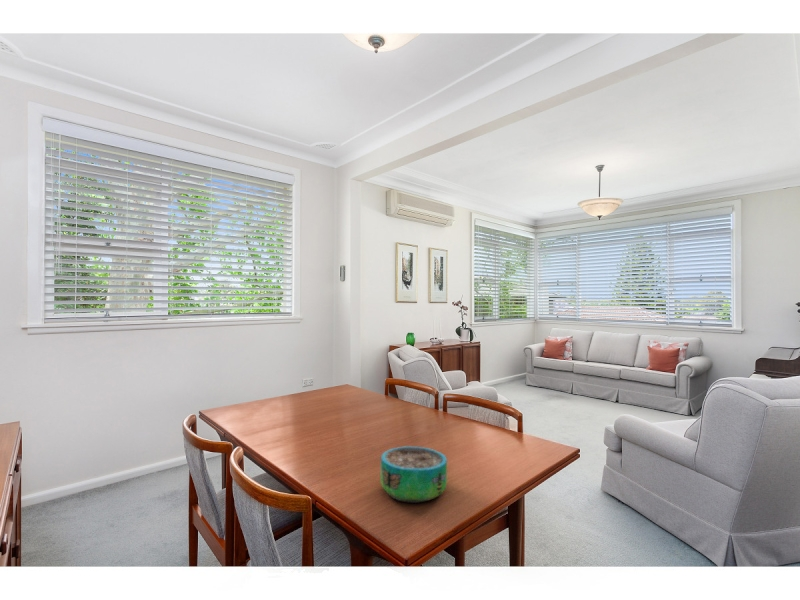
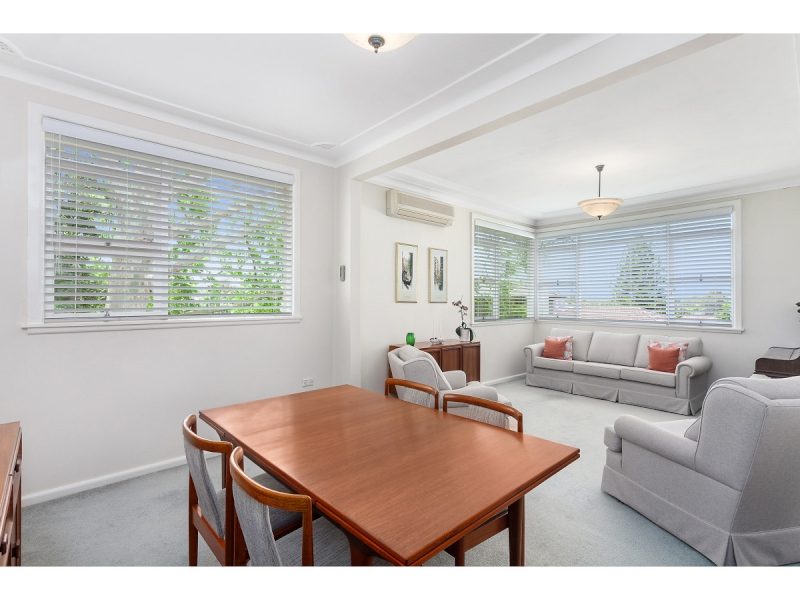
- decorative bowl [379,445,448,504]
